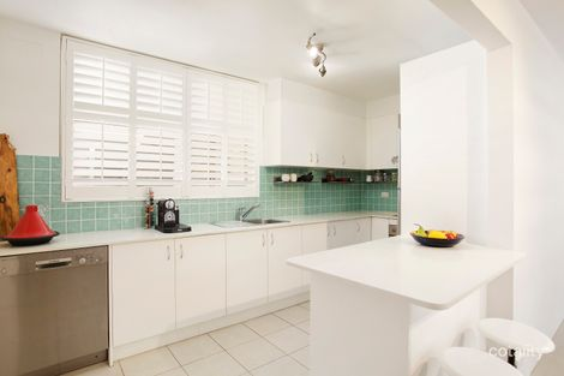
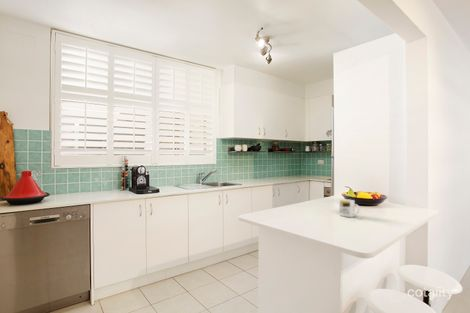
+ mug [339,198,361,218]
